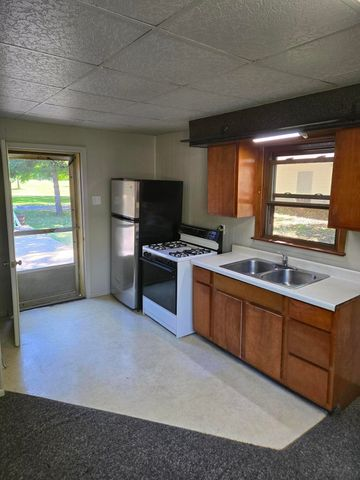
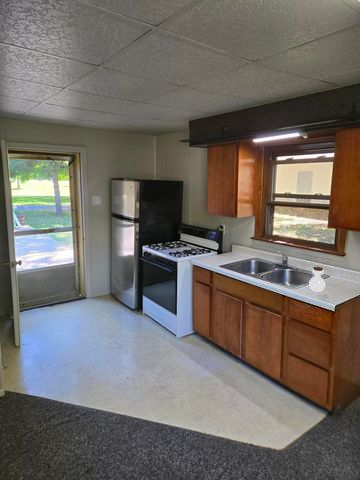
+ jar [308,266,326,293]
